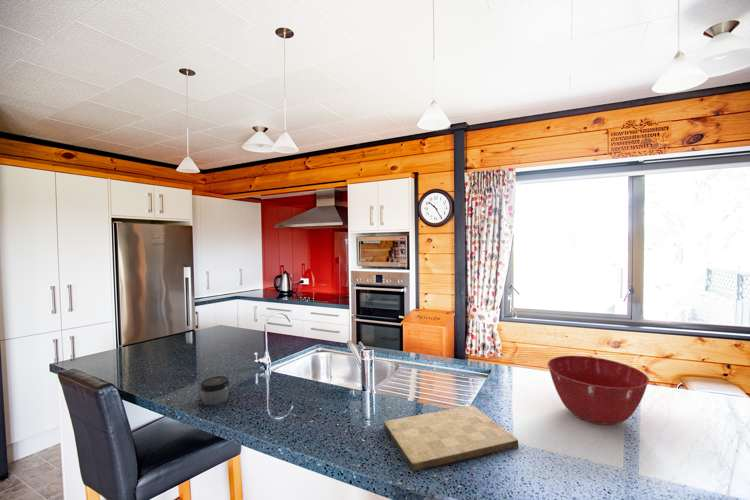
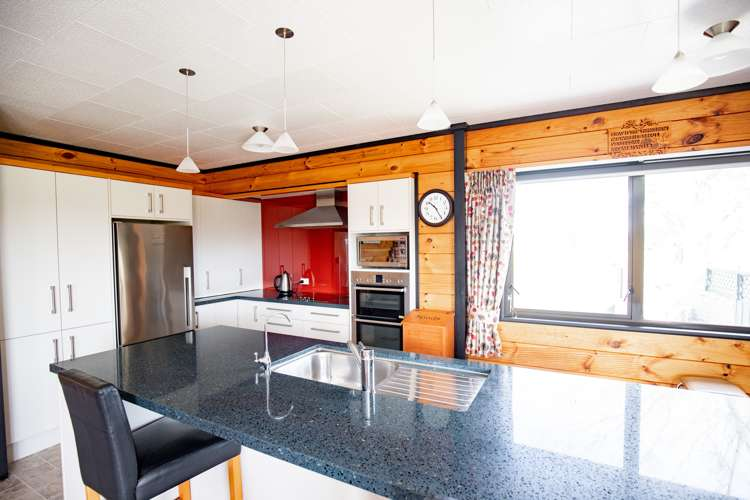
- mixing bowl [546,355,650,426]
- jar [199,375,230,406]
- cutting board [383,405,519,472]
